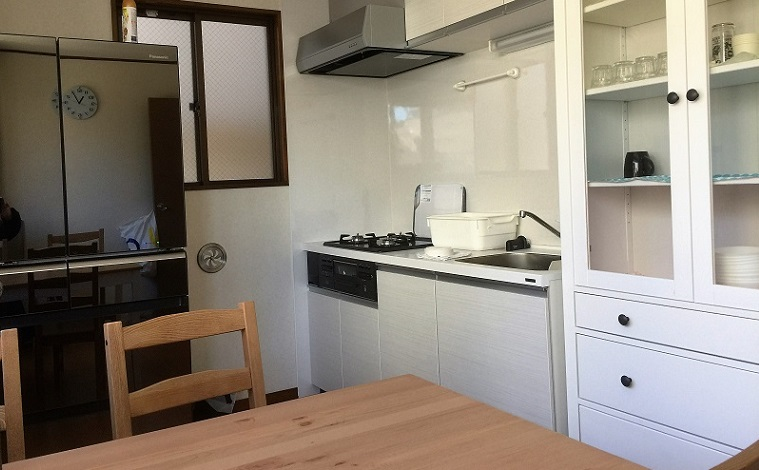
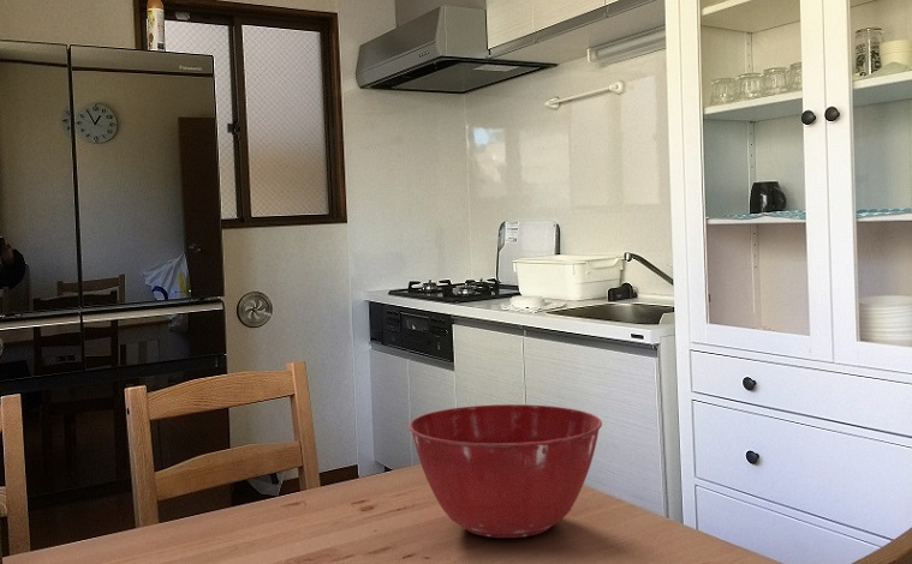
+ mixing bowl [407,403,603,539]
